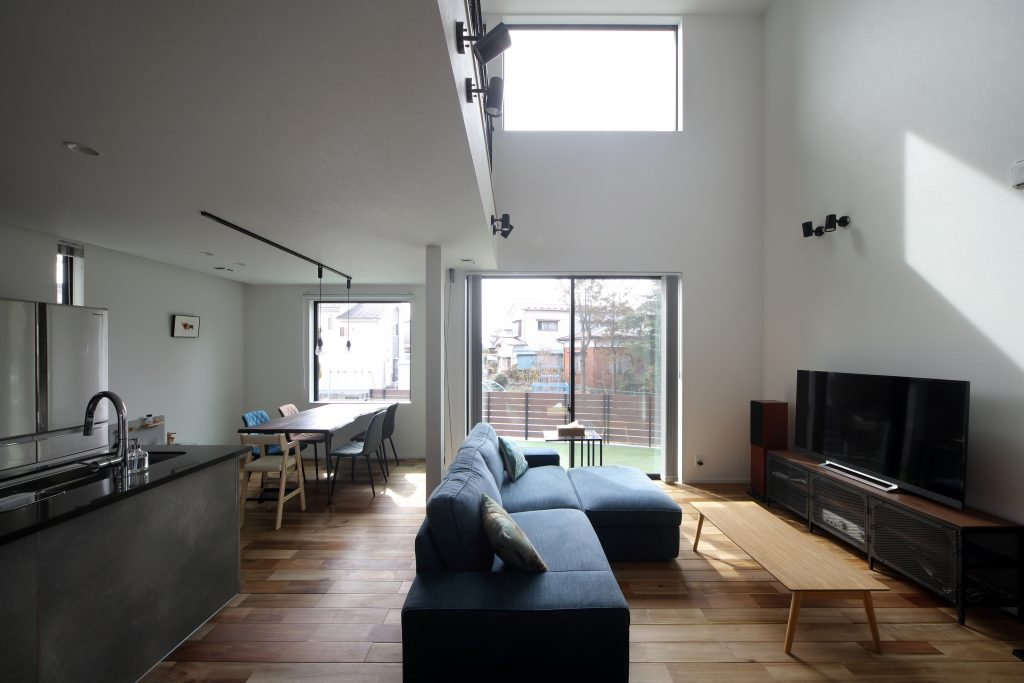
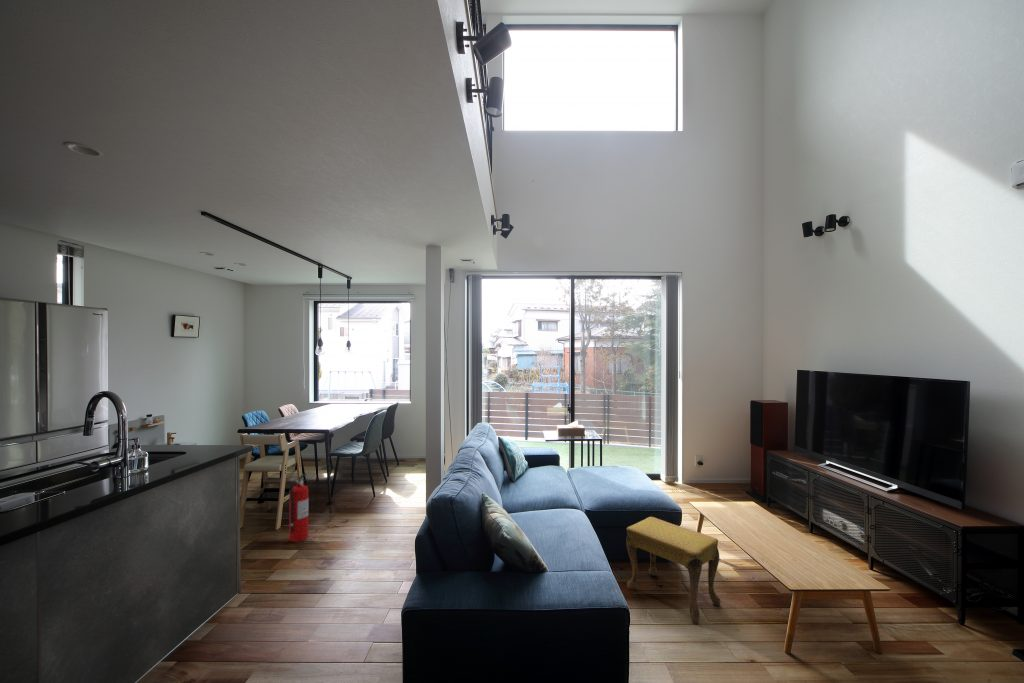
+ fire extinguisher [288,472,309,543]
+ footstool [625,516,721,625]
